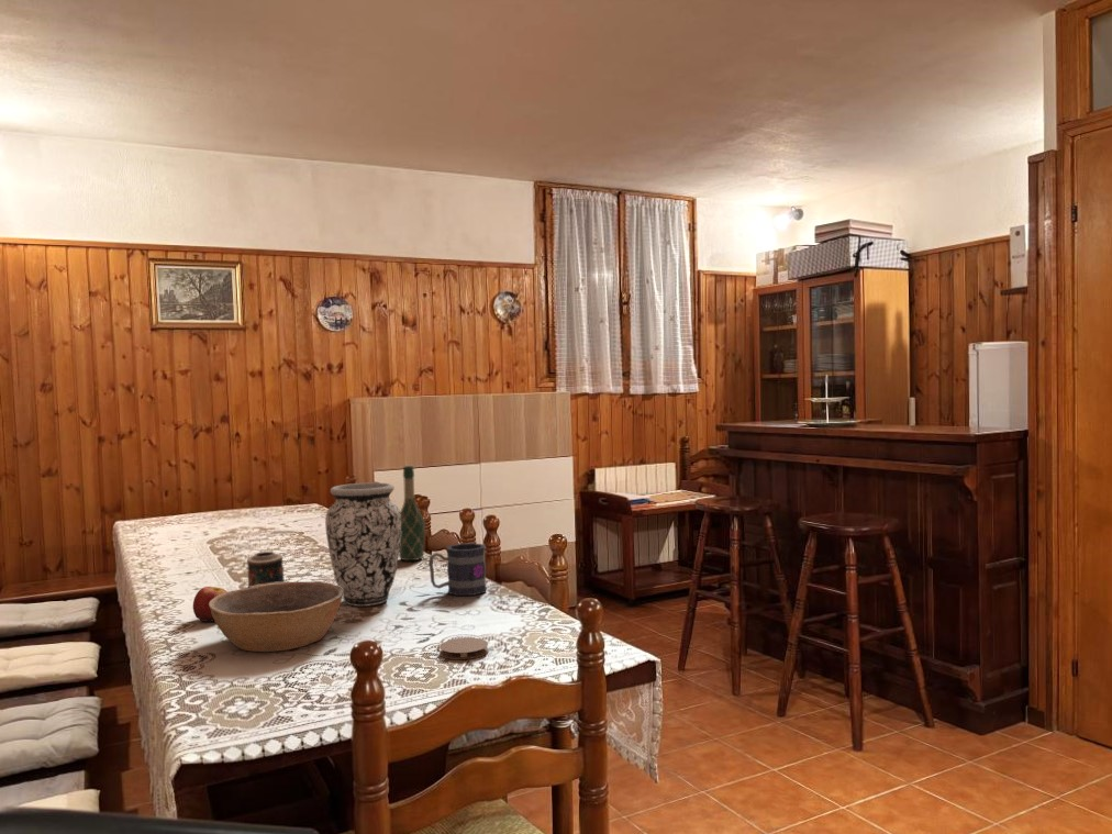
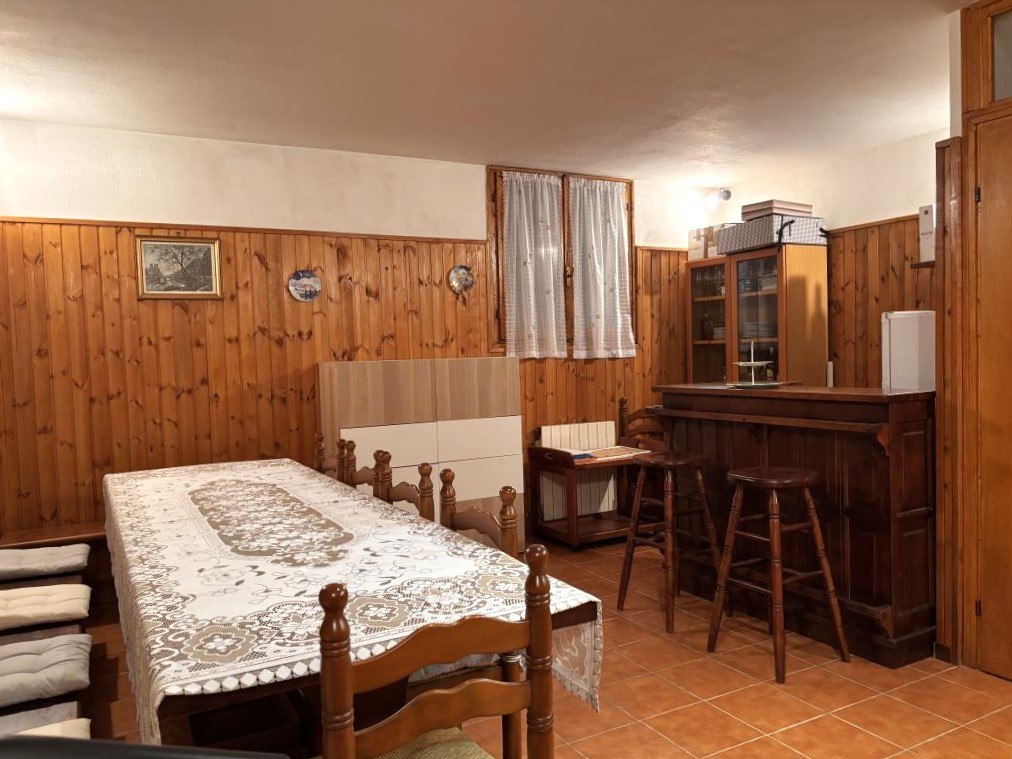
- wine bottle [399,465,426,561]
- apple [192,586,229,623]
- vase [324,481,401,608]
- mug [427,542,488,597]
- bowl [209,581,343,653]
- coaster [438,636,489,660]
- candle [246,551,286,588]
